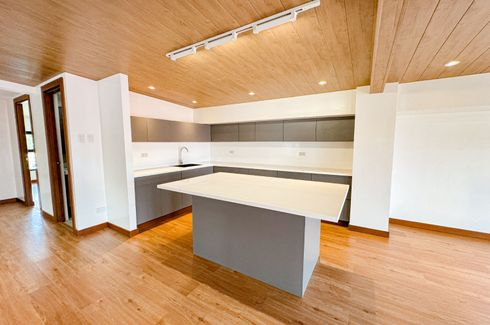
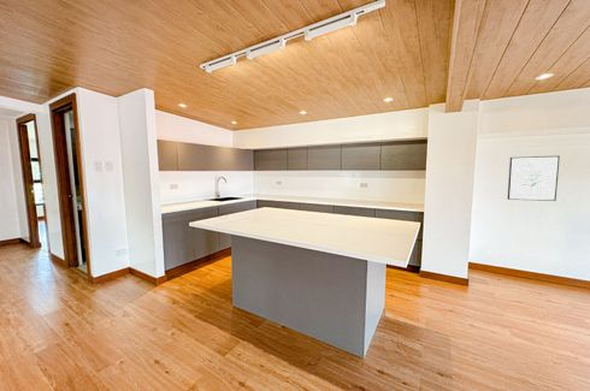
+ wall art [507,155,561,202]
